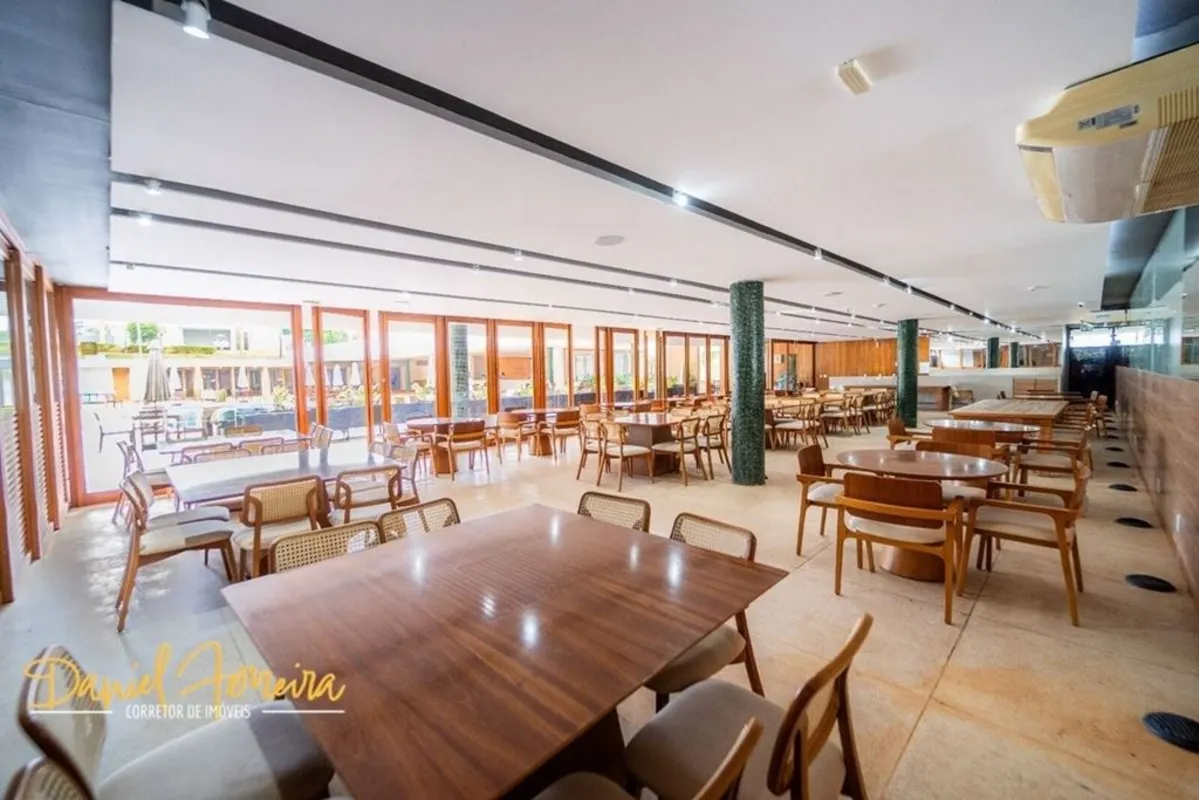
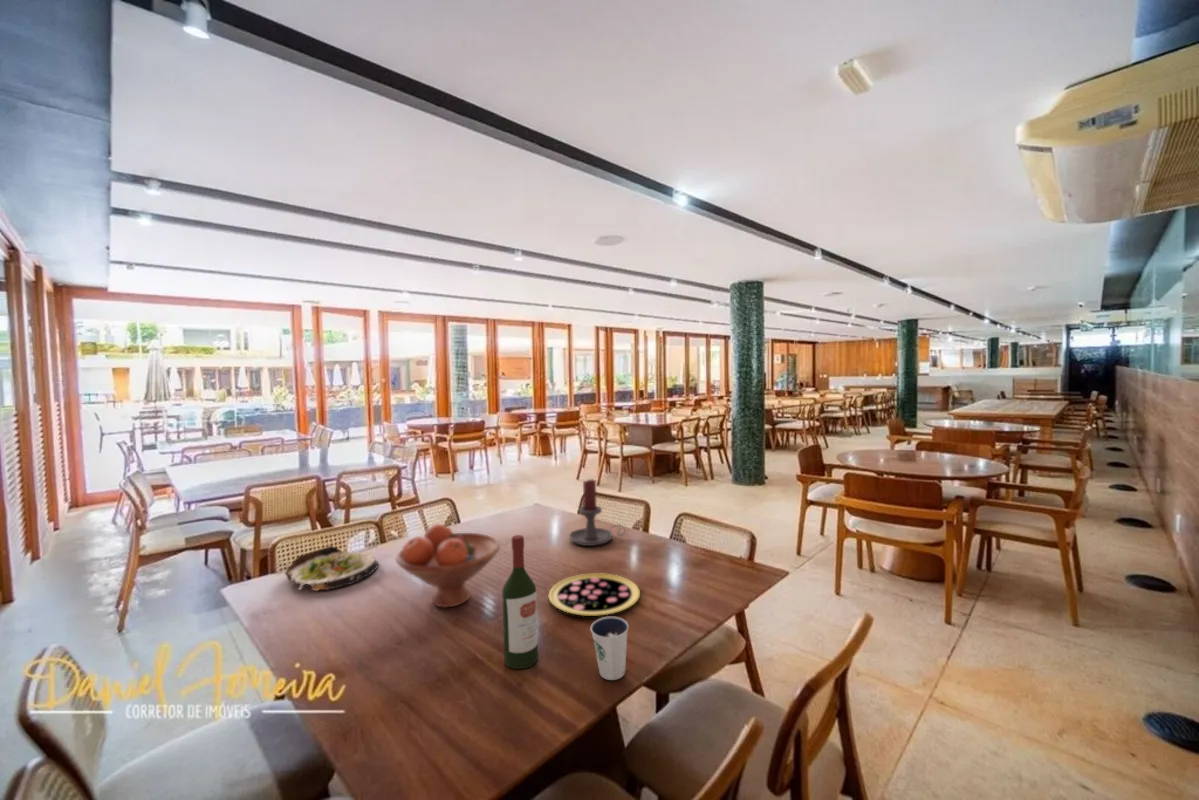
+ dixie cup [590,615,629,681]
+ candle holder [568,478,627,547]
+ pizza [548,572,641,617]
+ salad plate [284,545,379,593]
+ wine bottle [501,534,539,670]
+ fruit bowl [395,523,501,609]
